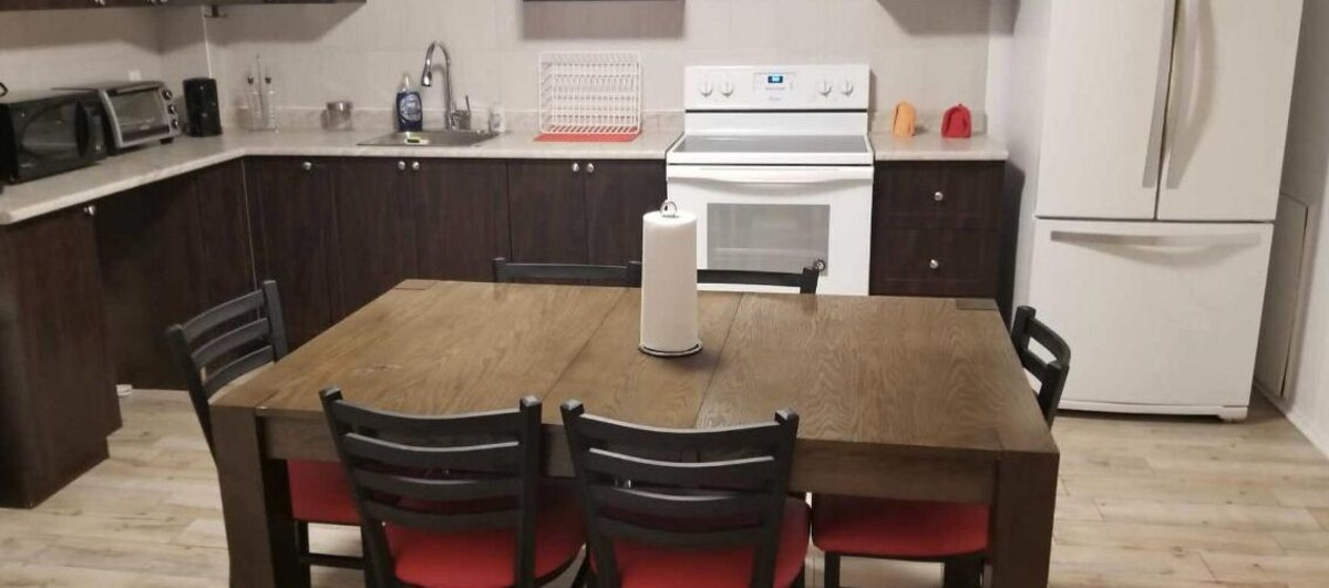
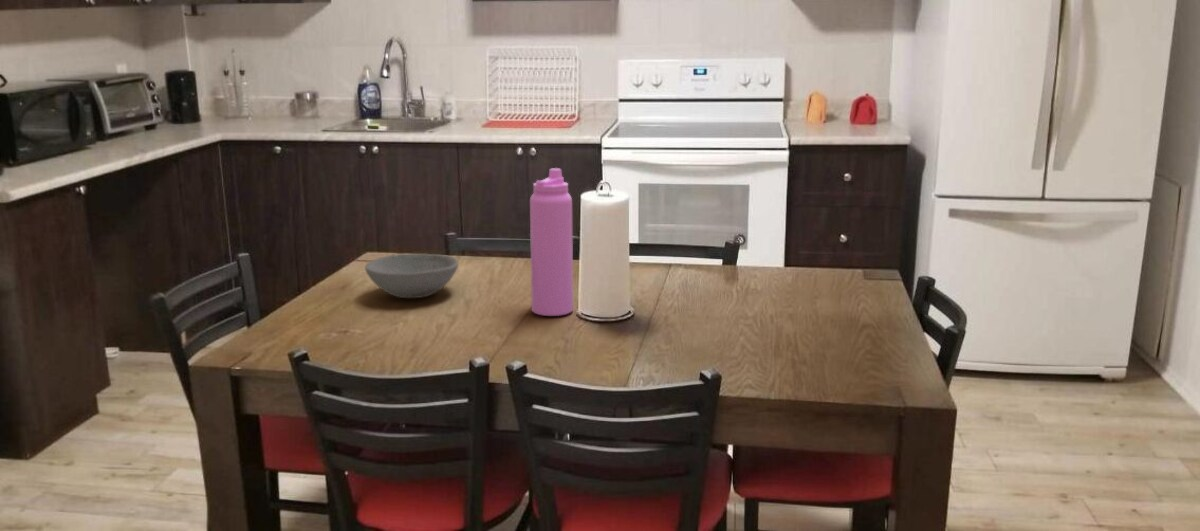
+ bowl [364,253,459,299]
+ water bottle [529,167,574,317]
